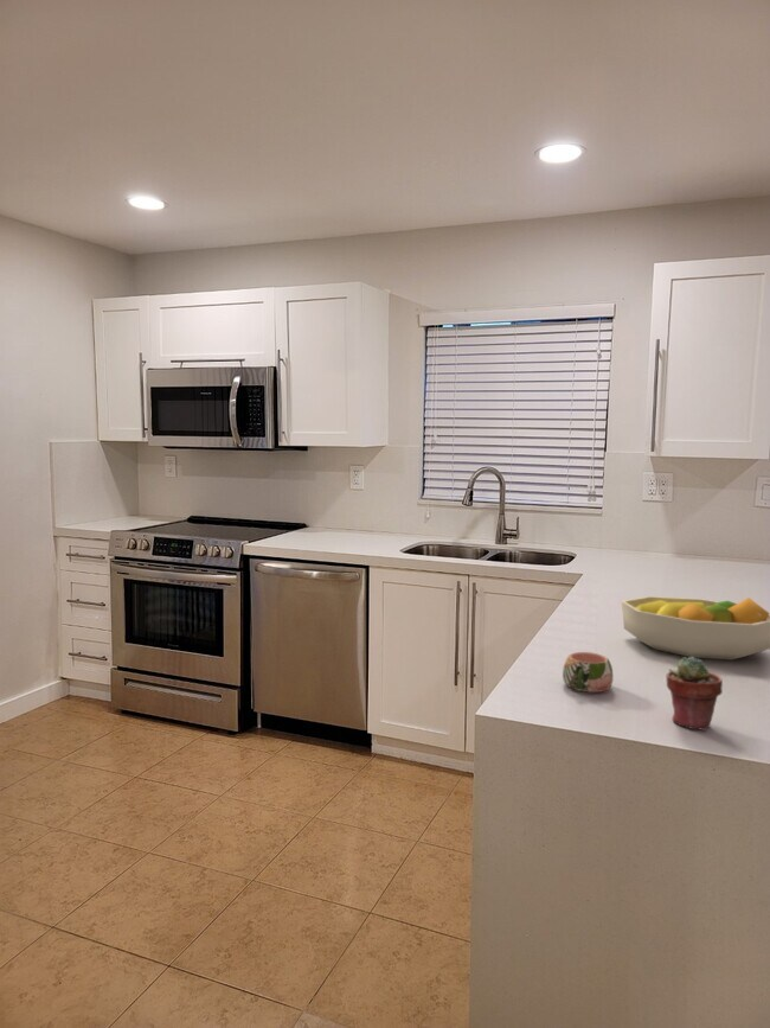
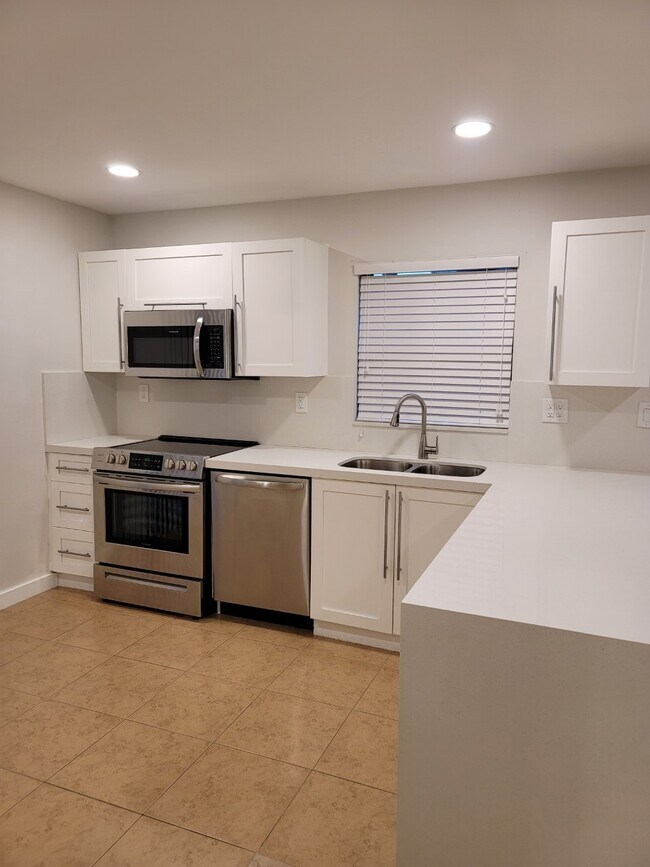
- potted succulent [666,656,724,732]
- mug [562,651,614,694]
- fruit bowl [620,595,770,662]
